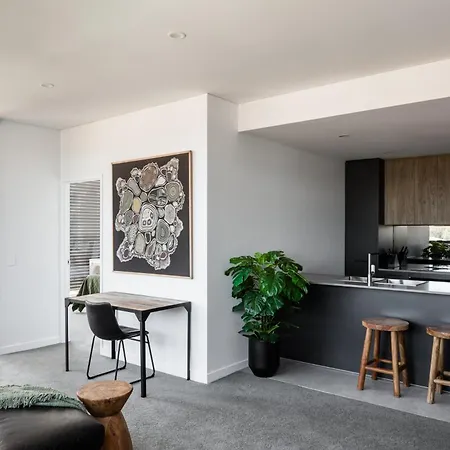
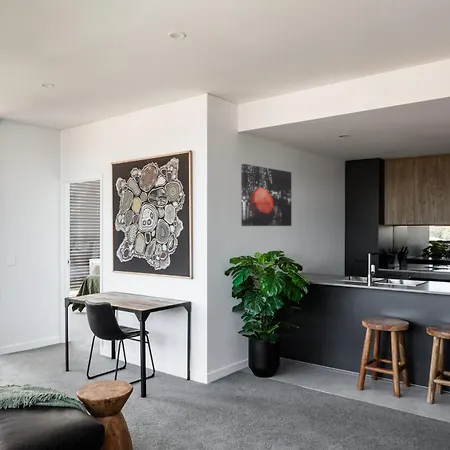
+ wall art [240,163,292,227]
